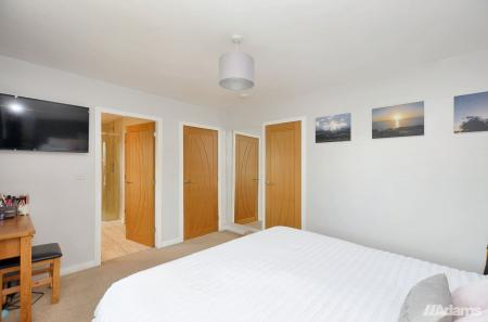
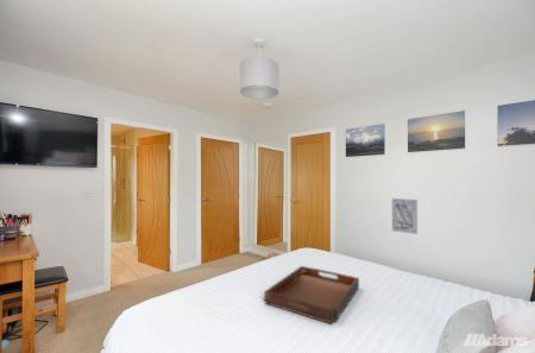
+ wall art [391,197,418,235]
+ serving tray [263,265,360,326]
